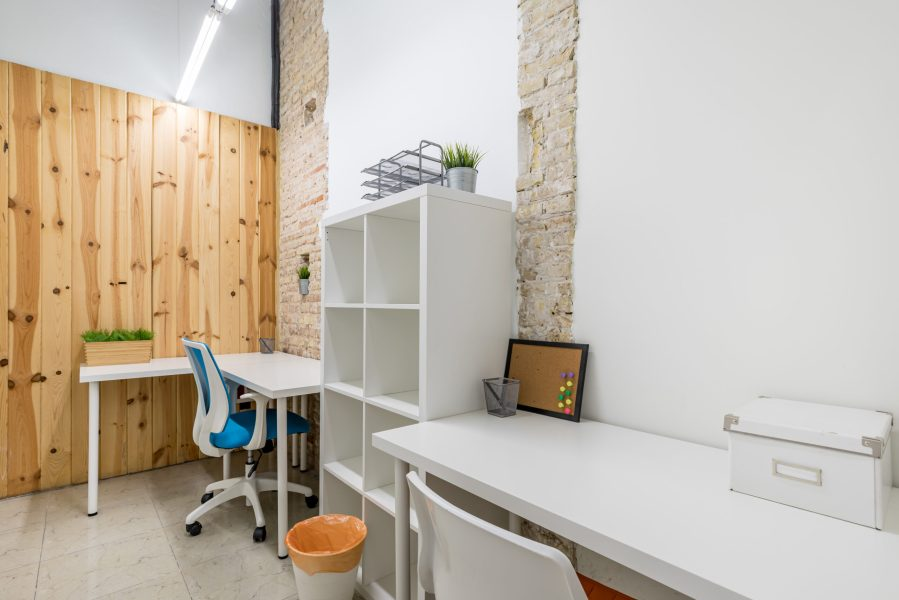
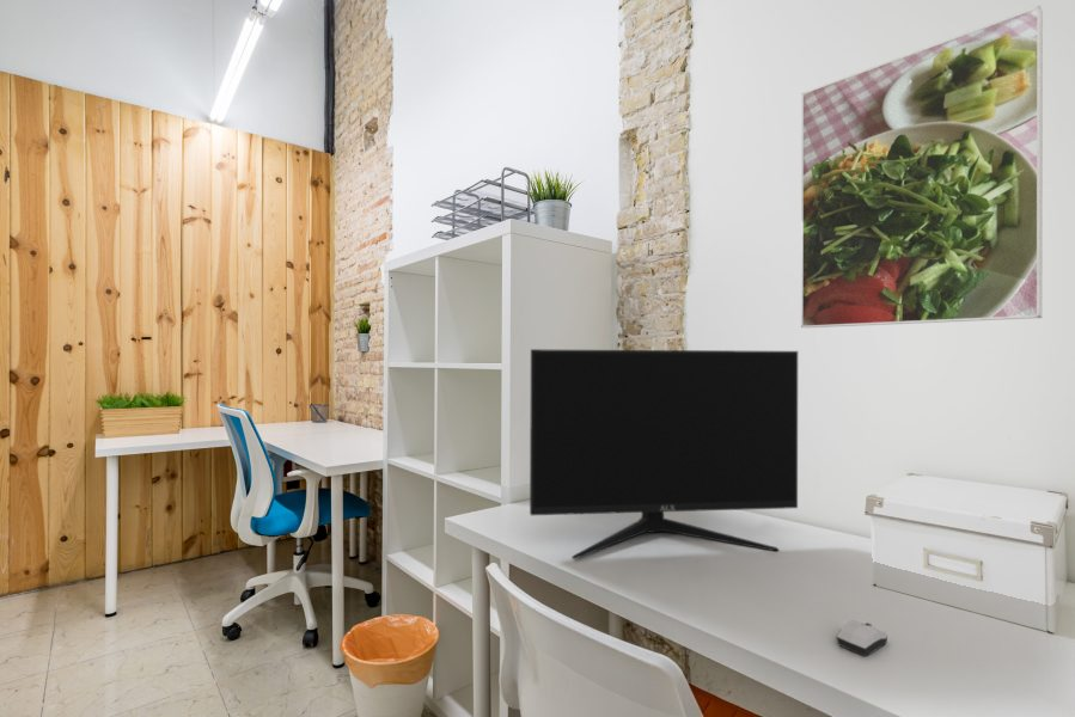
+ computer monitor [529,348,799,559]
+ computer mouse [836,619,888,657]
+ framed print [800,5,1044,329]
